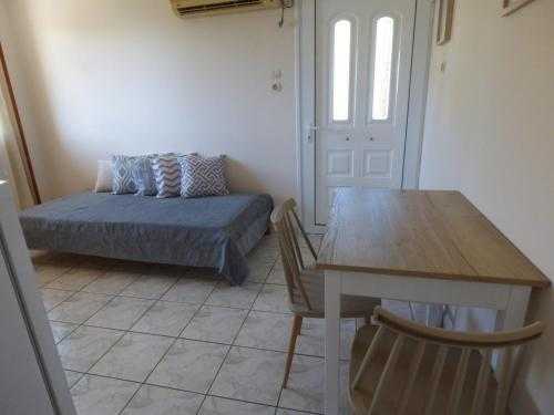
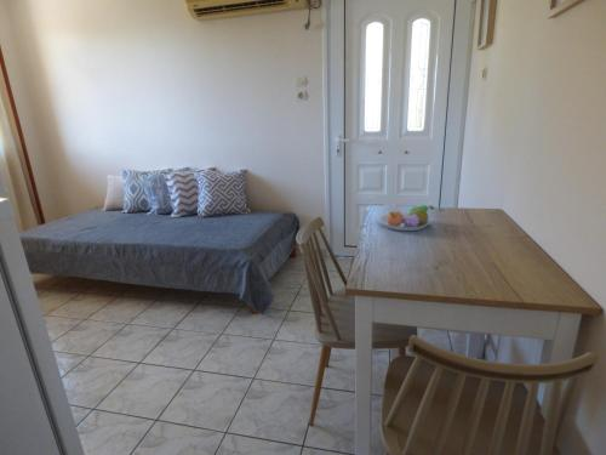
+ fruit bowl [377,204,435,232]
